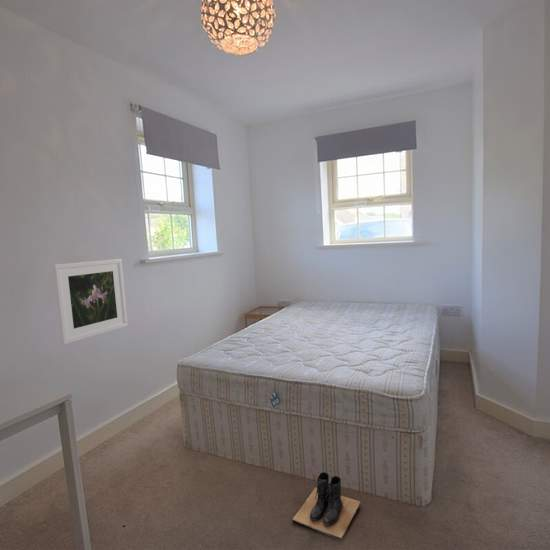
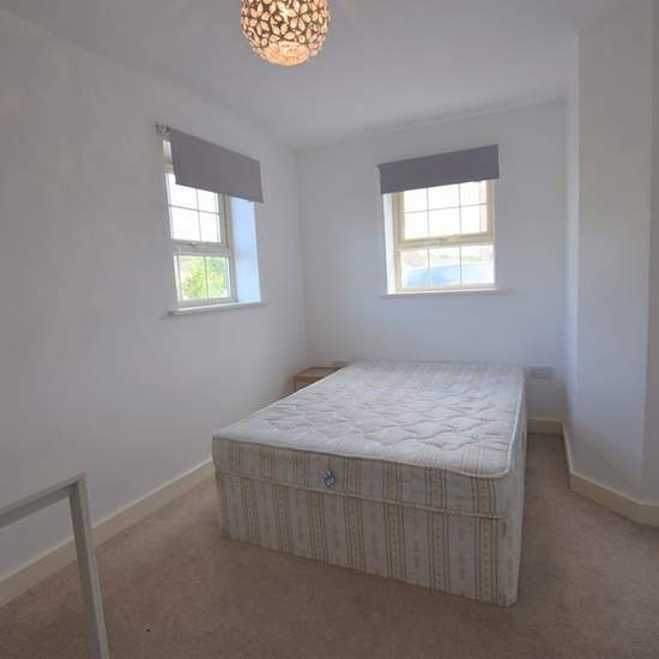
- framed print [51,258,129,345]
- boots [291,471,362,540]
